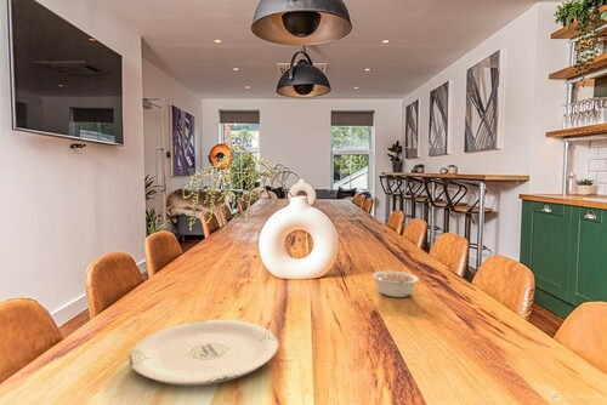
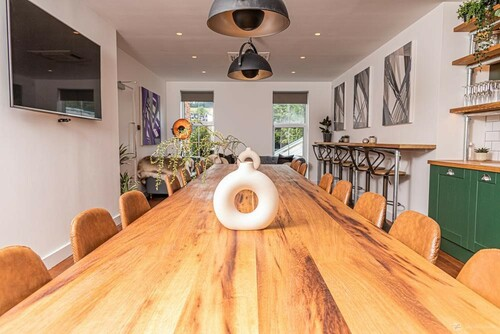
- plate [127,319,279,387]
- legume [371,270,420,298]
